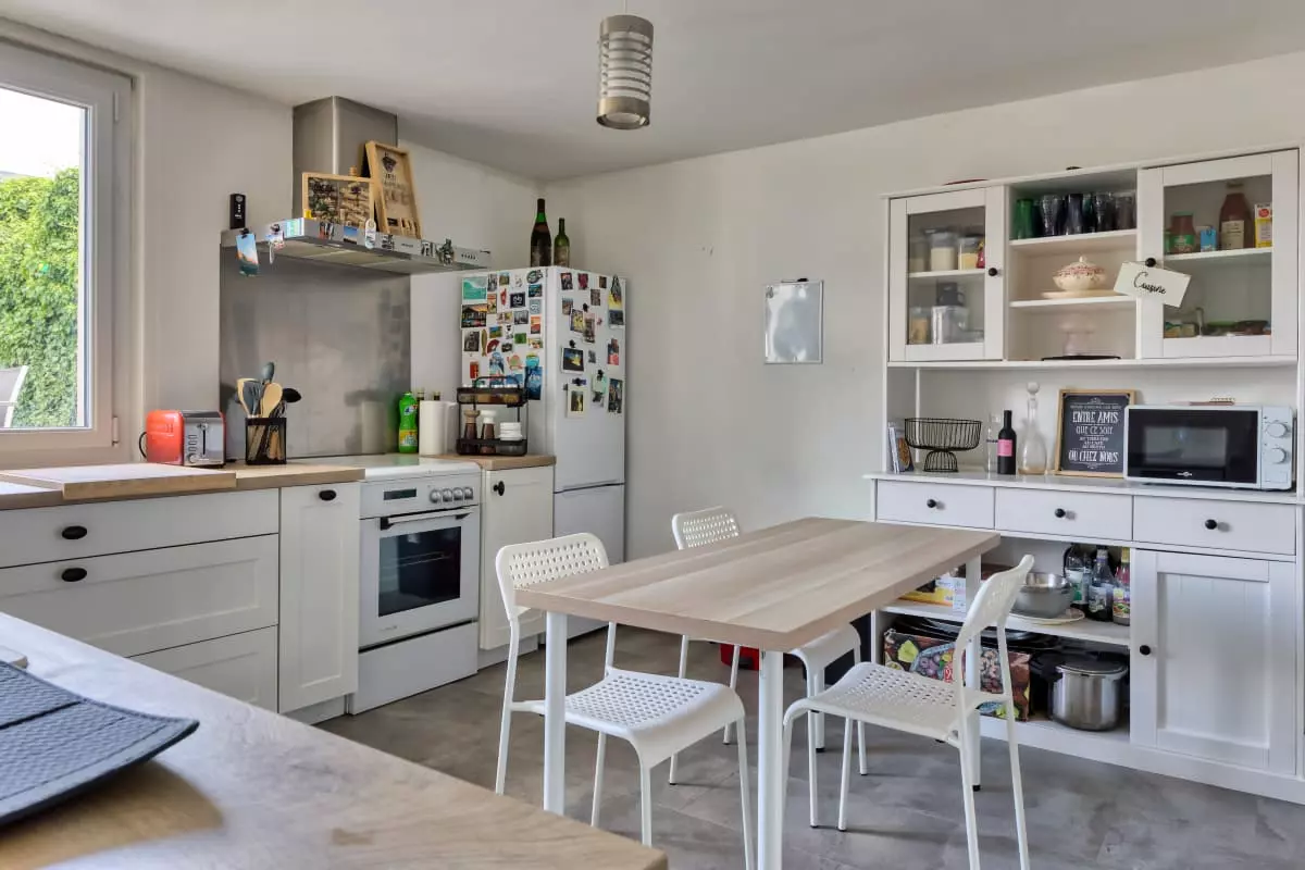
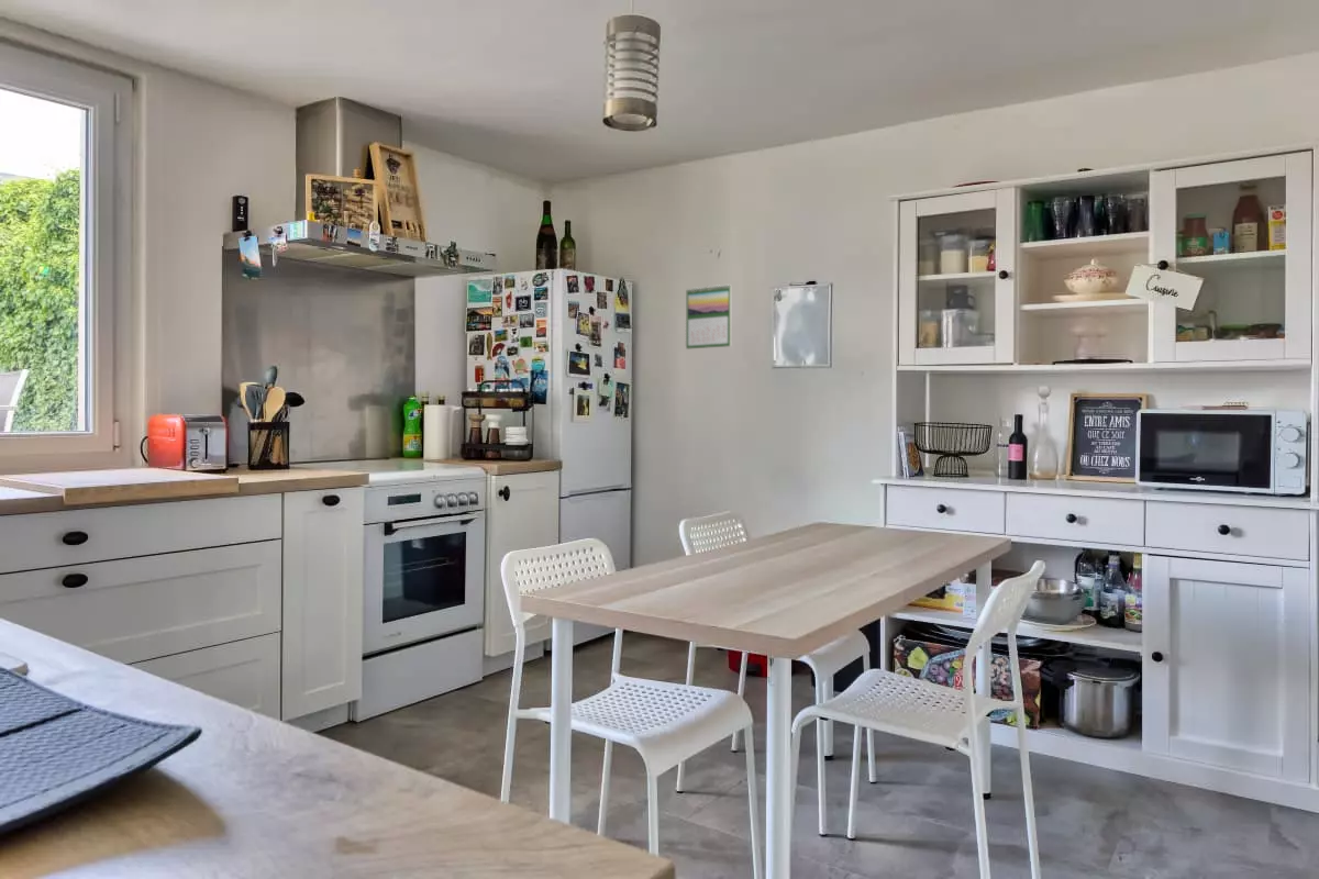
+ calendar [685,283,732,351]
